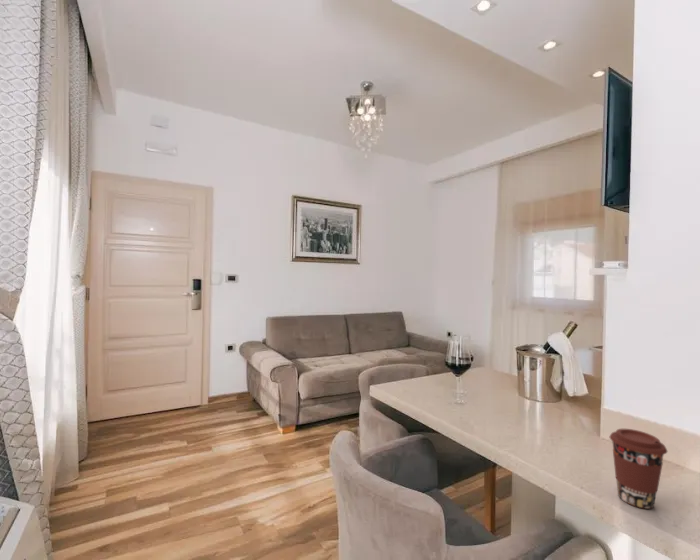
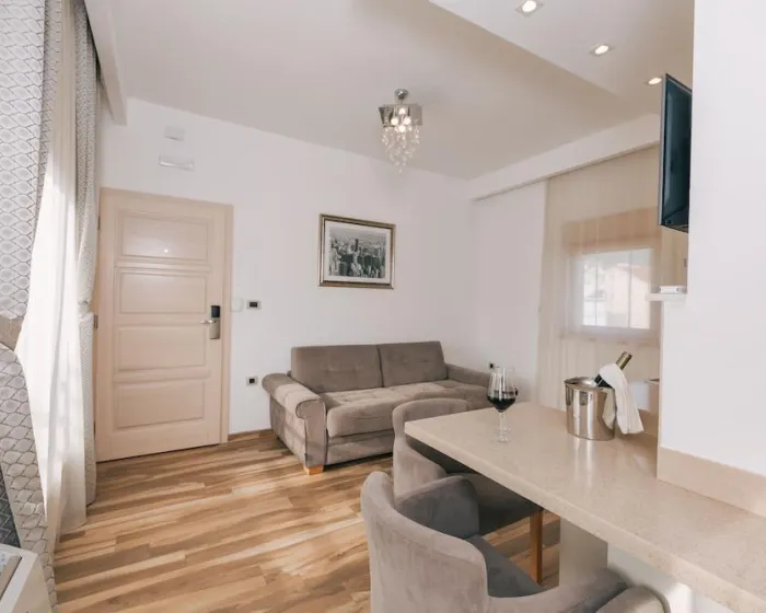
- coffee cup [609,428,668,510]
